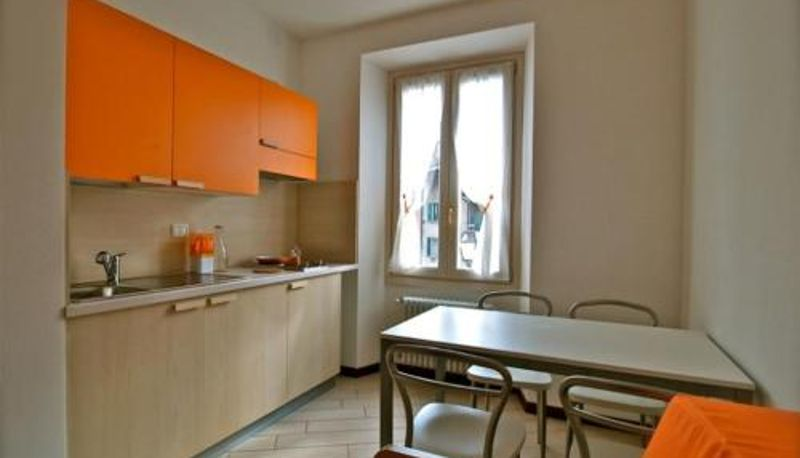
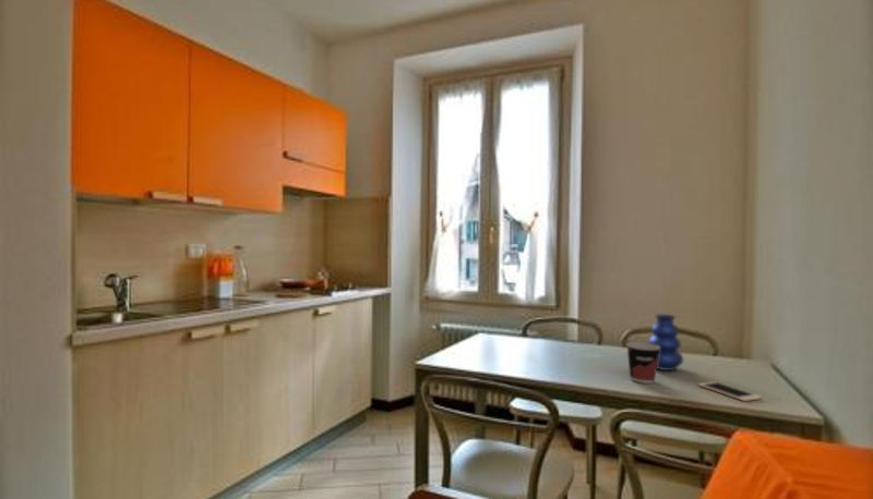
+ cup [625,341,660,385]
+ cell phone [697,380,763,402]
+ vase [647,314,684,372]
